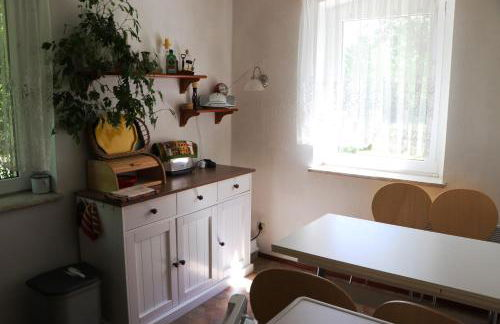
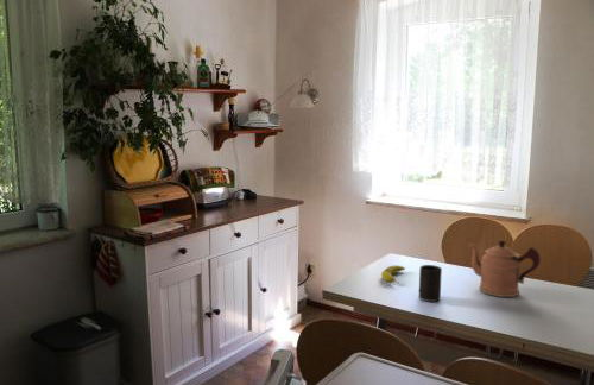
+ cup [418,264,443,303]
+ coffeepot [467,239,542,298]
+ fruit [380,264,406,285]
